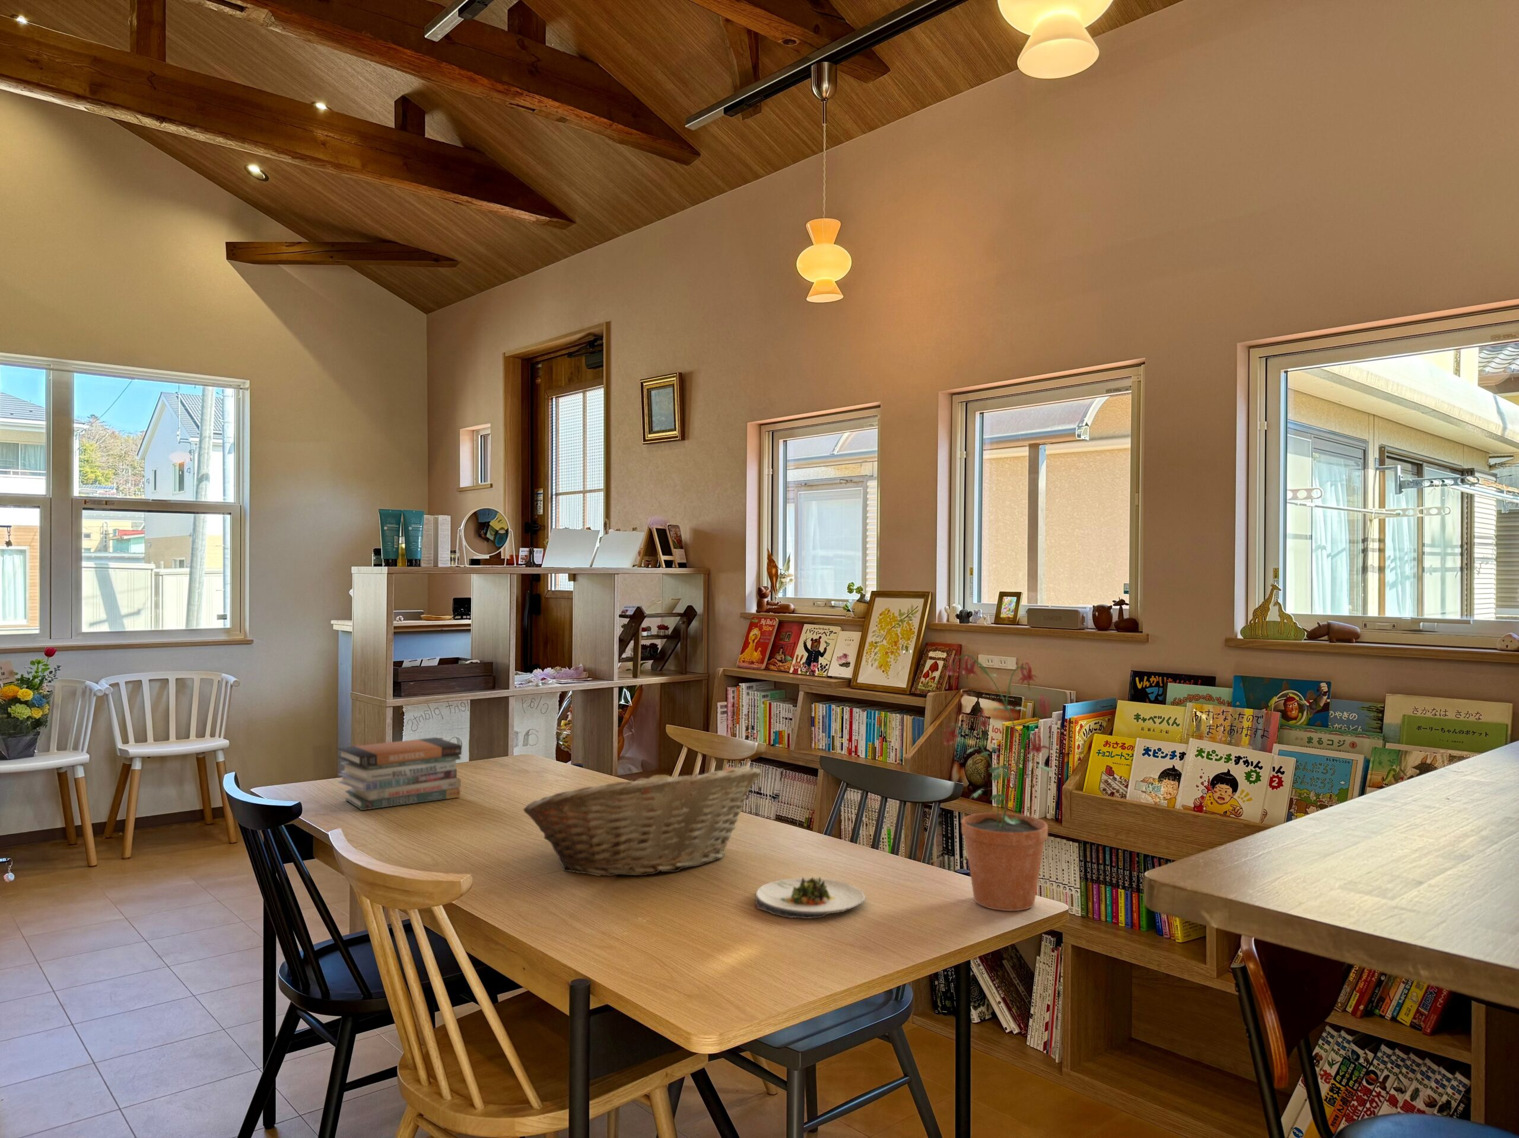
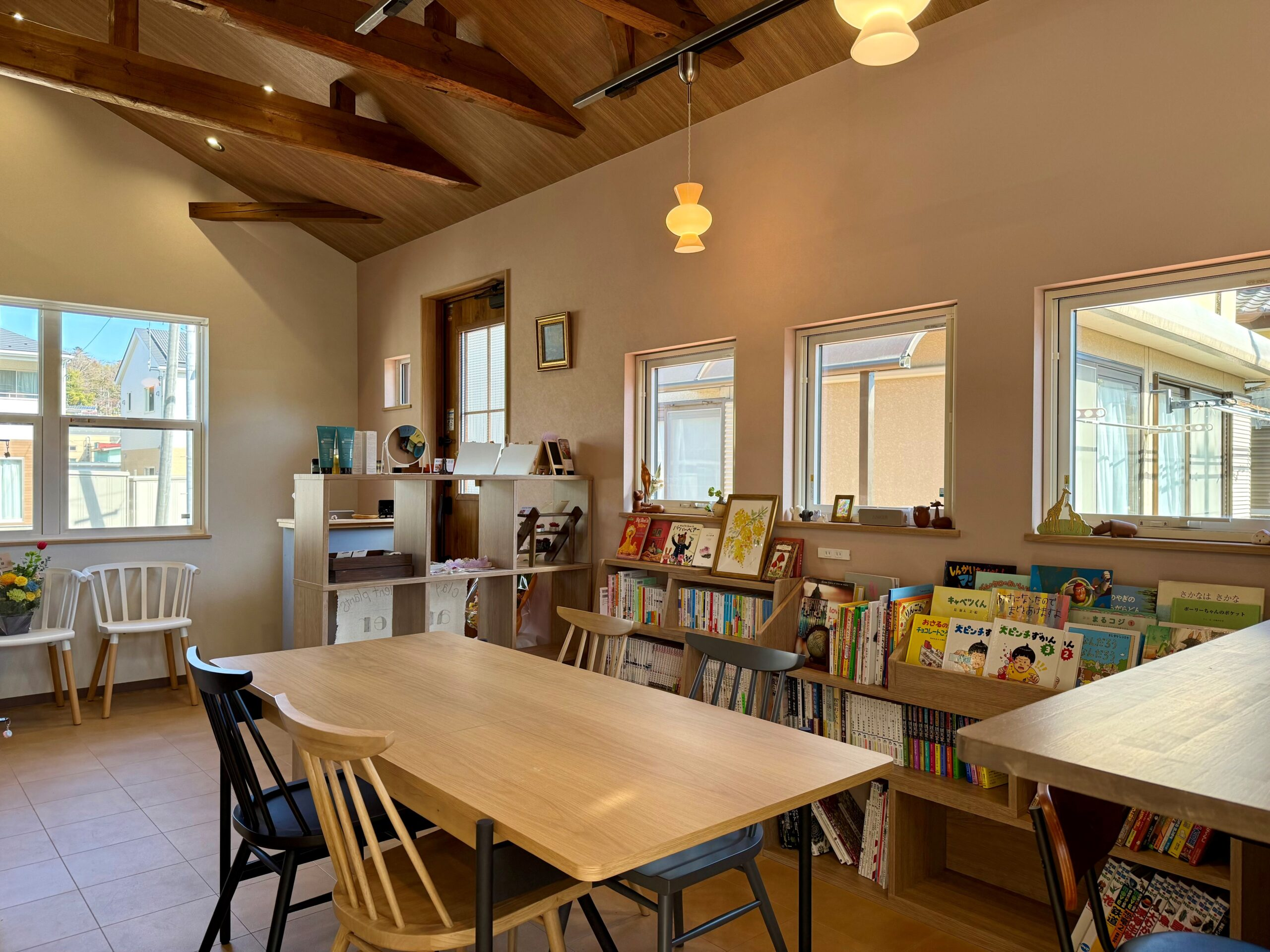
- book stack [337,736,462,810]
- salad plate [755,876,866,920]
- potted plant [938,654,1059,912]
- fruit basket [523,765,761,876]
